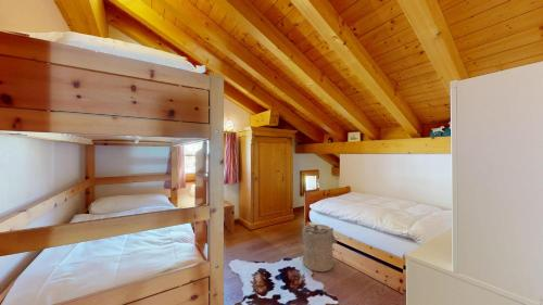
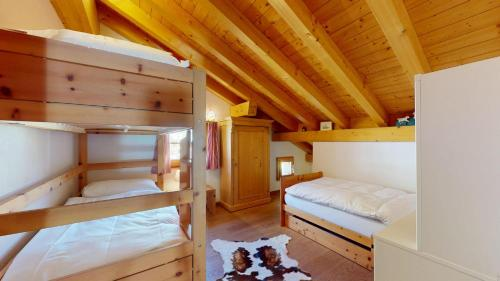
- laundry hamper [301,221,341,272]
